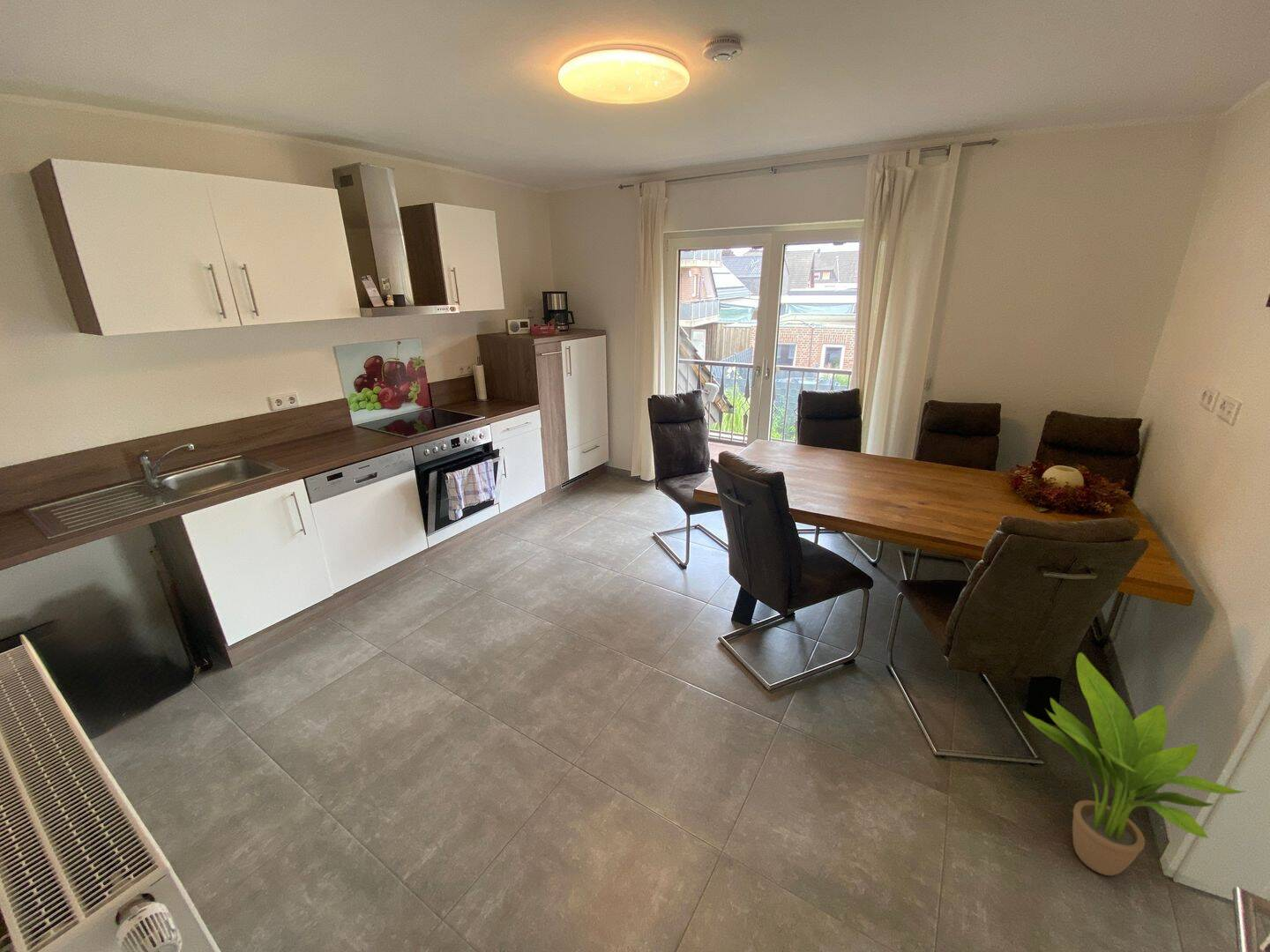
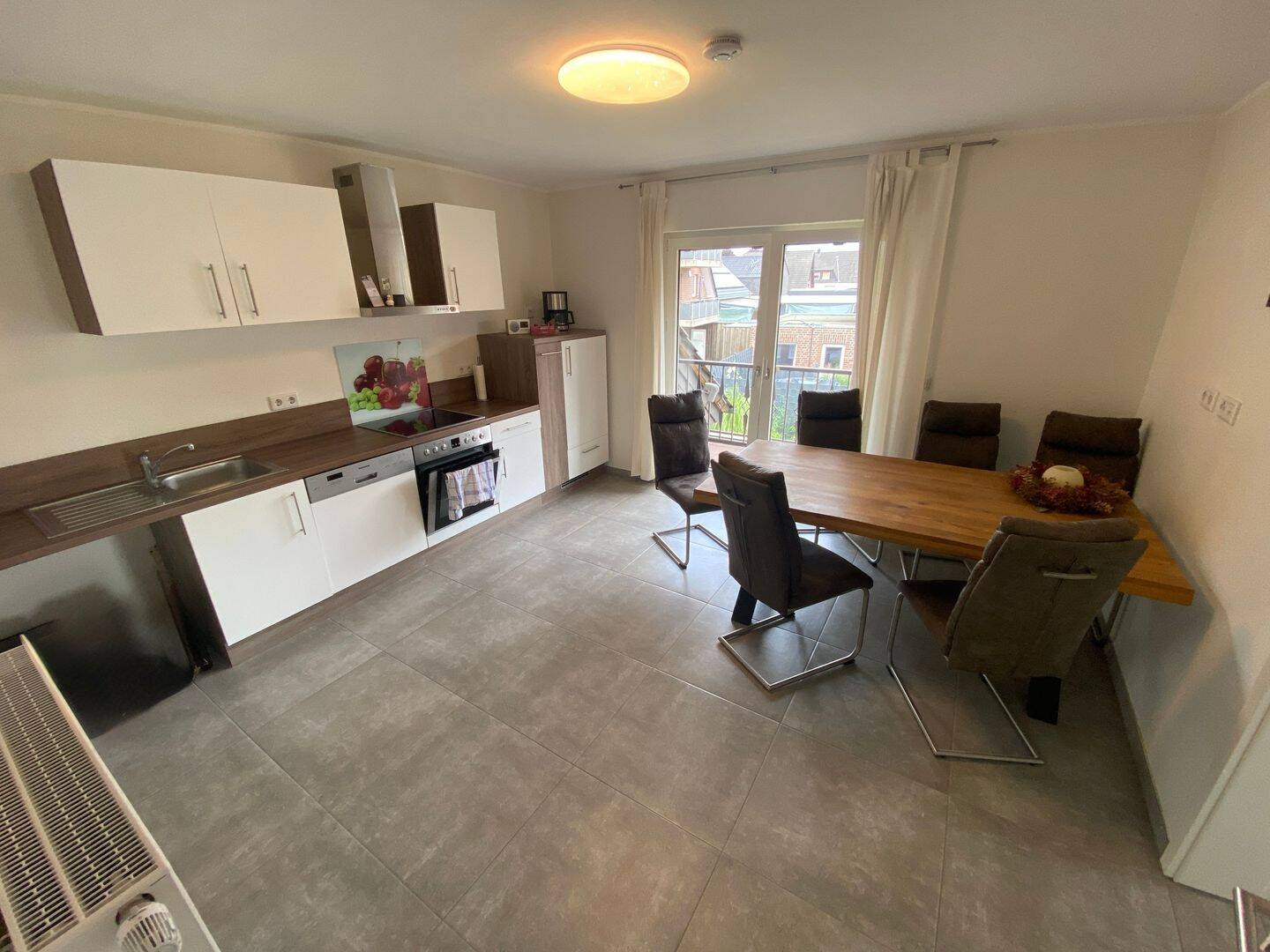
- potted plant [1022,651,1245,876]
